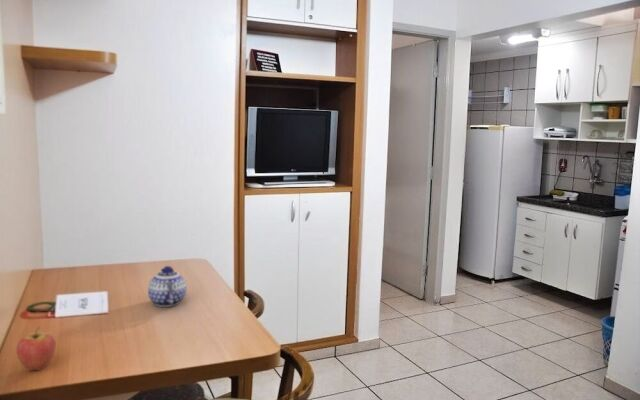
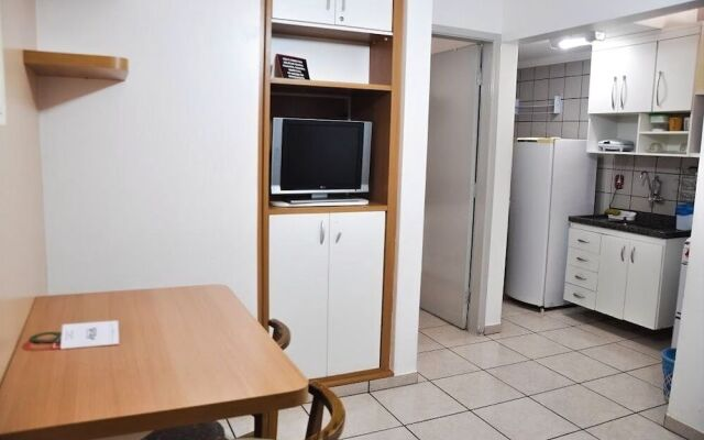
- fruit [16,327,57,371]
- teapot [147,265,187,308]
